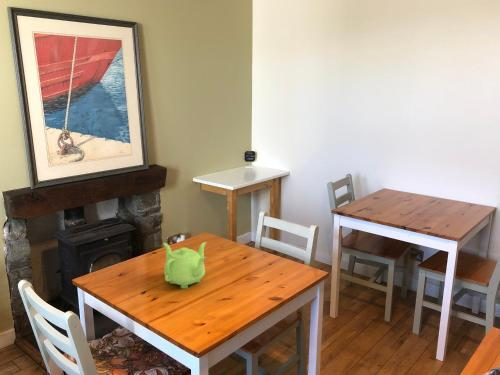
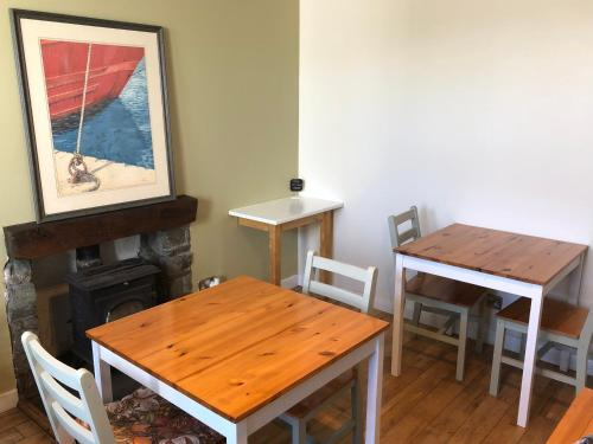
- teapot [162,241,208,290]
